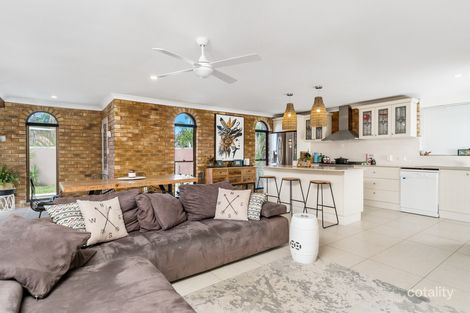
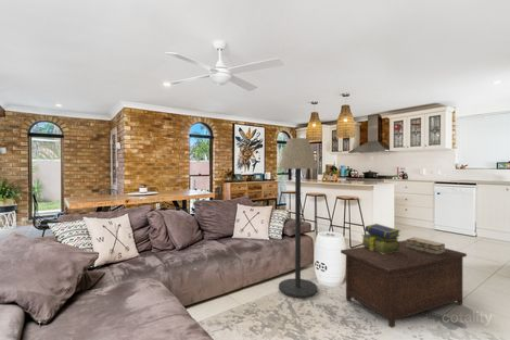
+ decorative box [406,236,446,254]
+ floor lamp [278,137,319,299]
+ cabinet [340,239,468,329]
+ stack of books [360,223,401,254]
